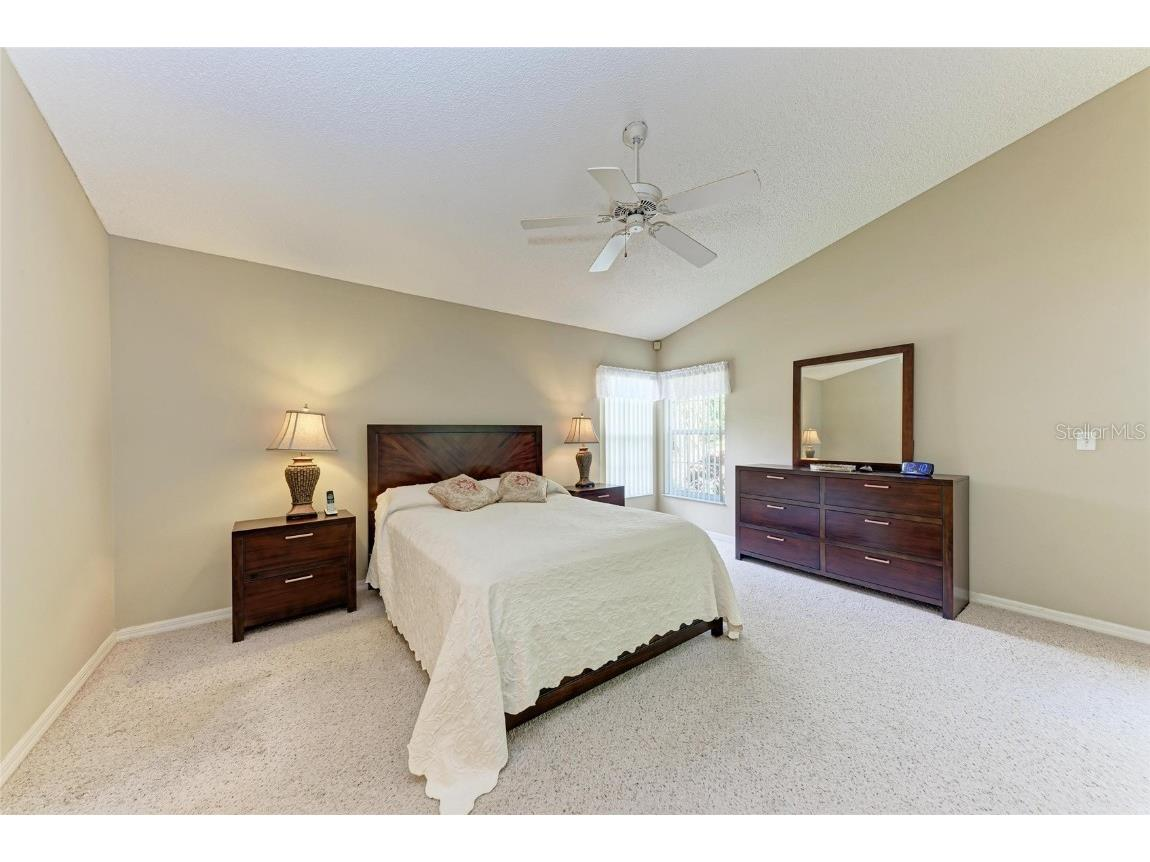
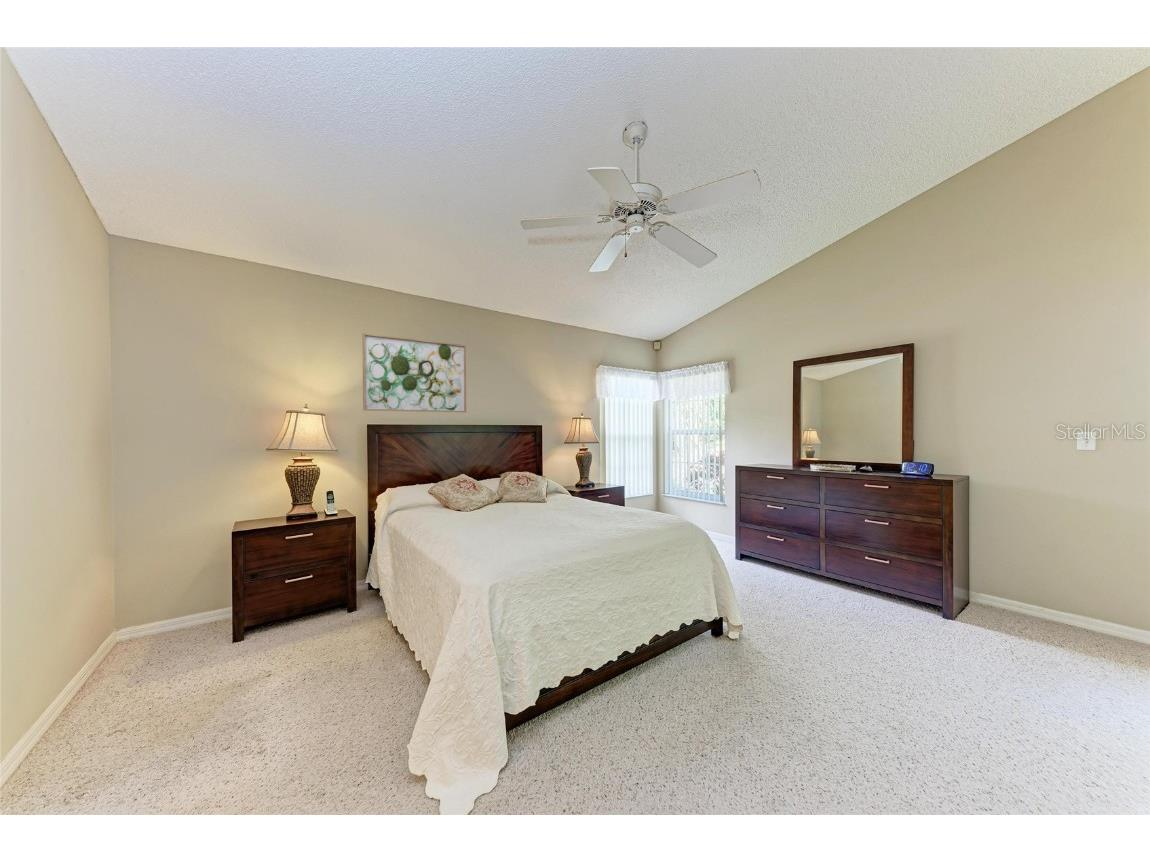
+ wall art [361,332,467,413]
